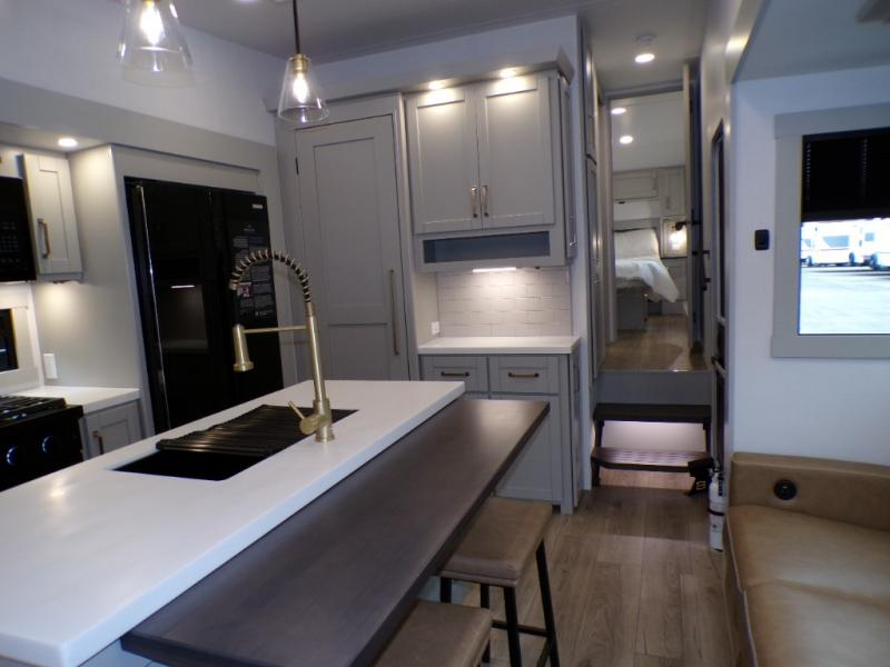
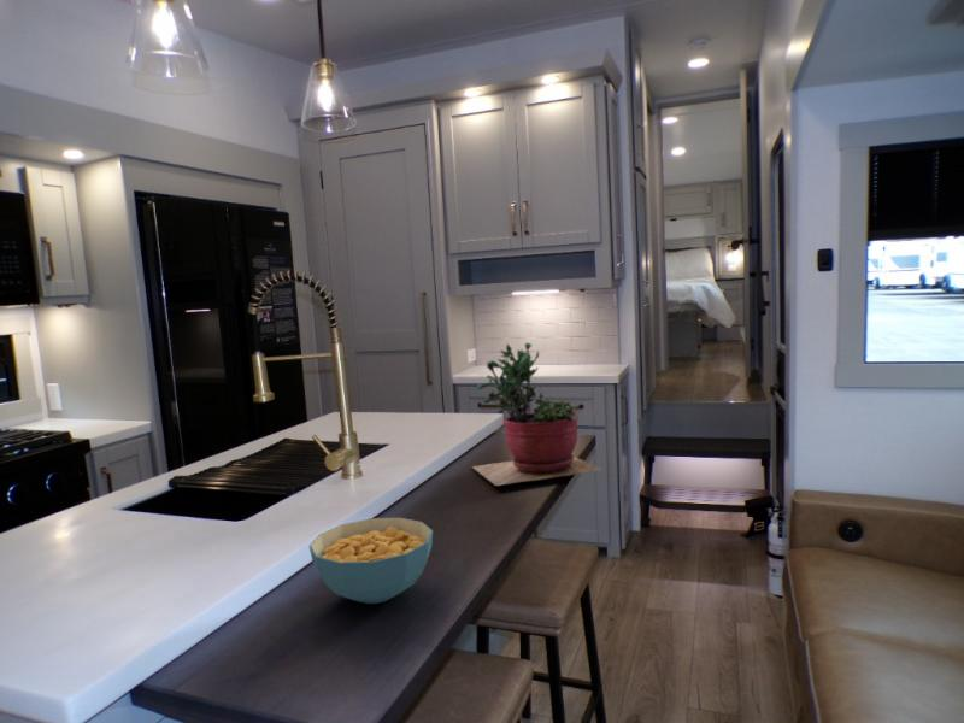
+ cereal bowl [308,517,434,605]
+ succulent plant [471,342,604,487]
